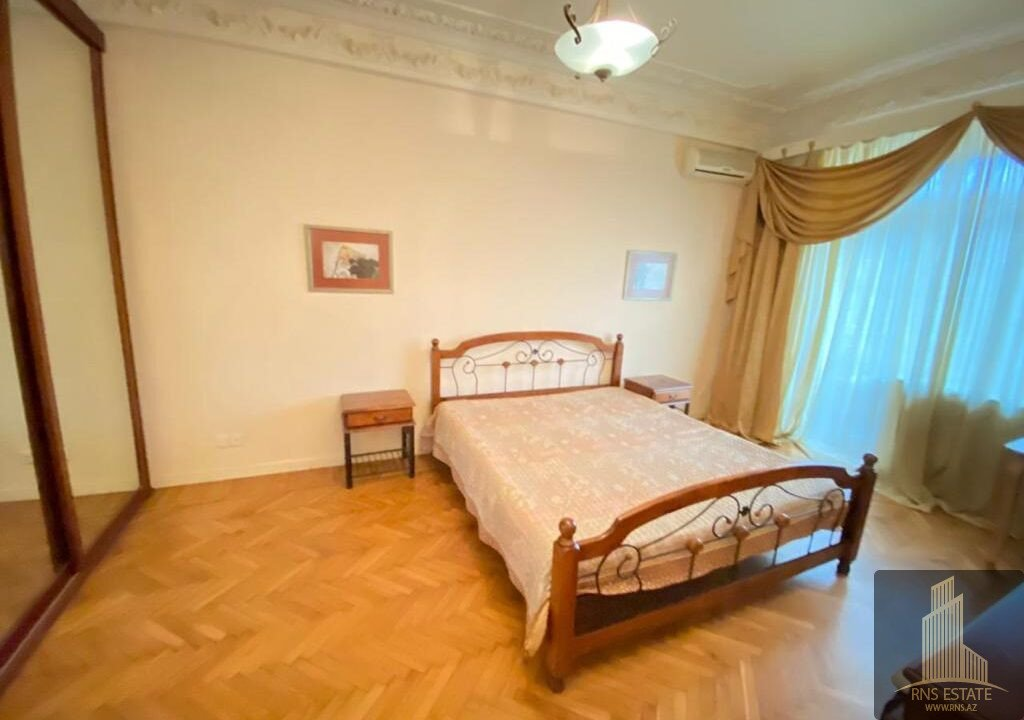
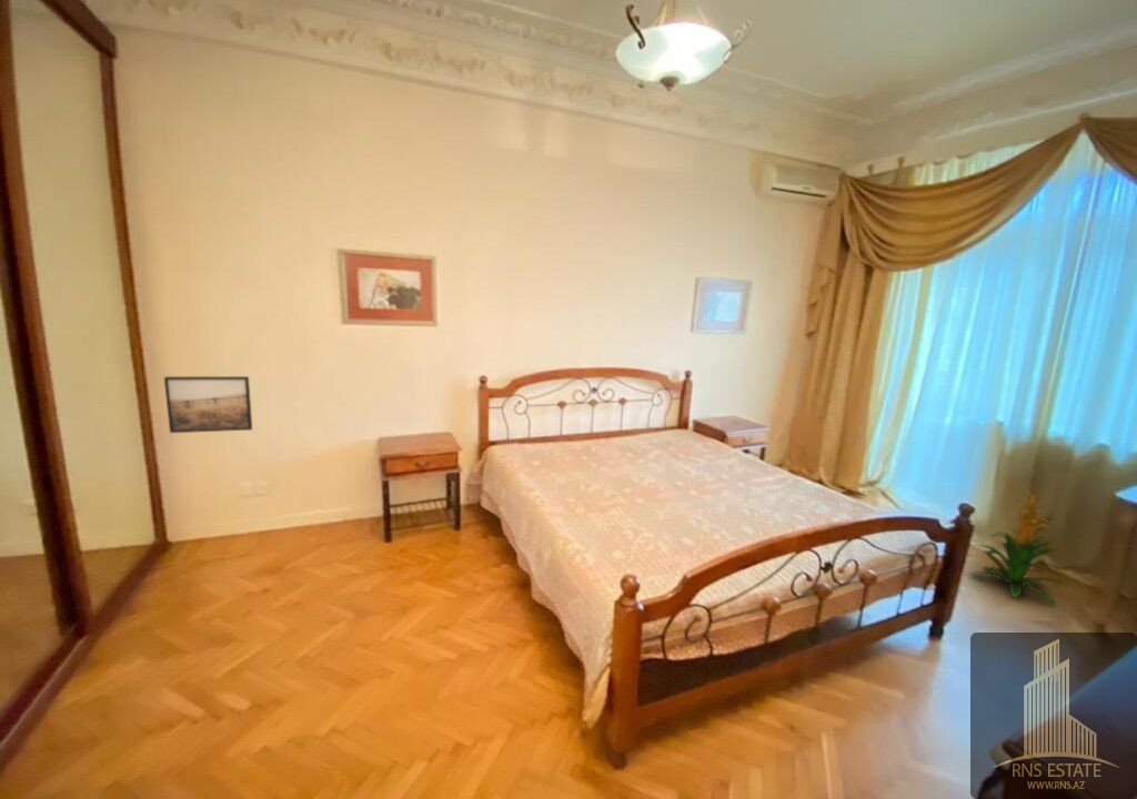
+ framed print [163,375,253,434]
+ indoor plant [970,488,1063,606]
